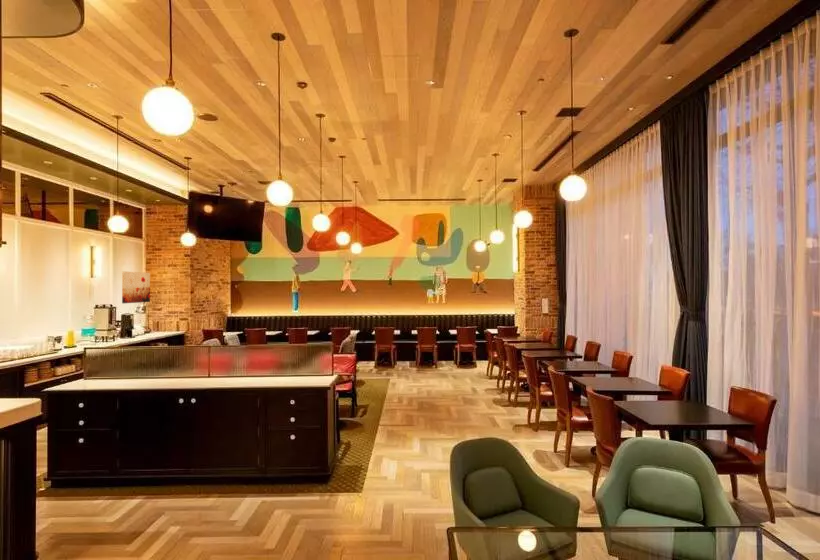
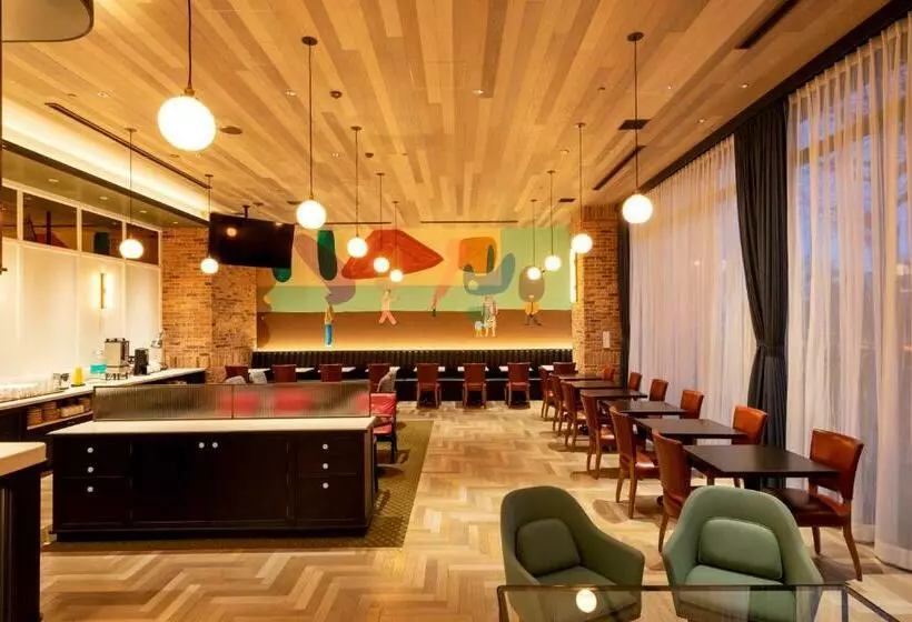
- wall art [121,270,151,304]
